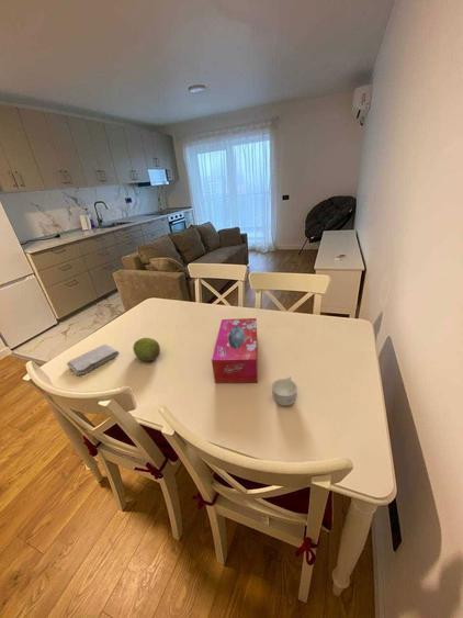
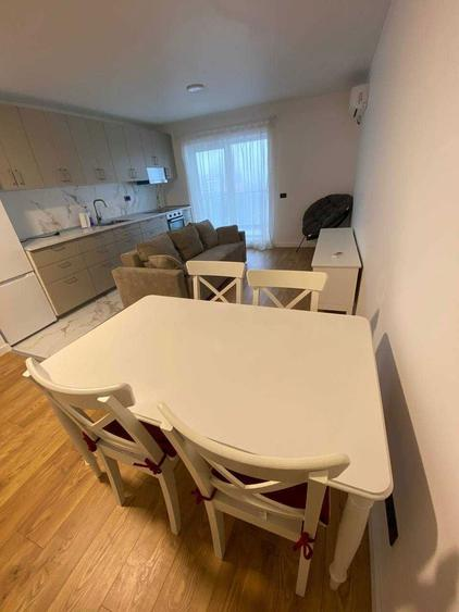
- cup [271,375,298,407]
- washcloth [66,344,120,377]
- fruit [132,337,161,362]
- tissue box [211,317,259,384]
